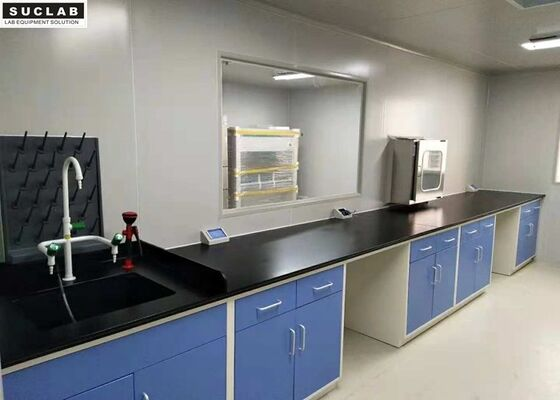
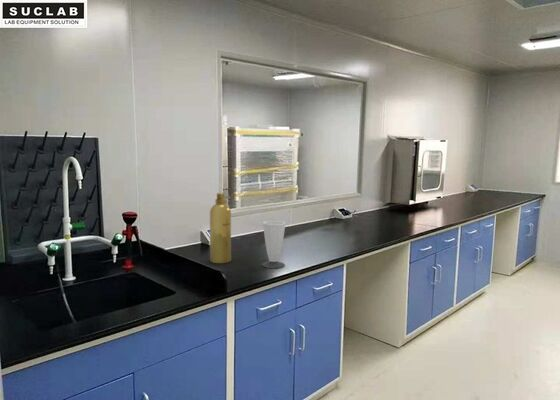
+ spray bottle [209,192,232,264]
+ cup [261,219,287,269]
